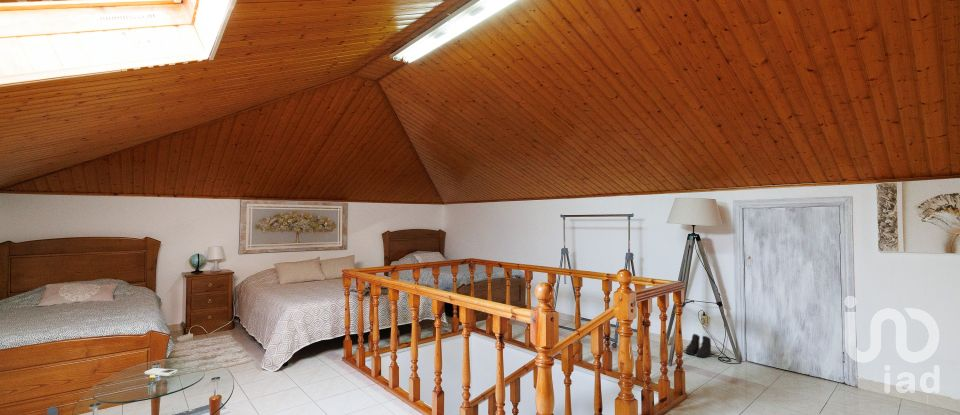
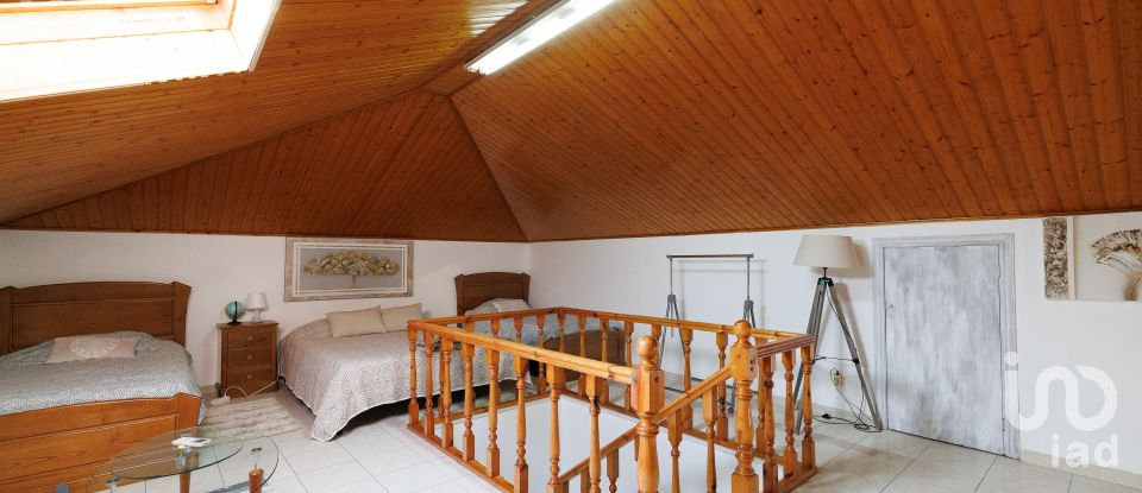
- boots [685,333,712,359]
